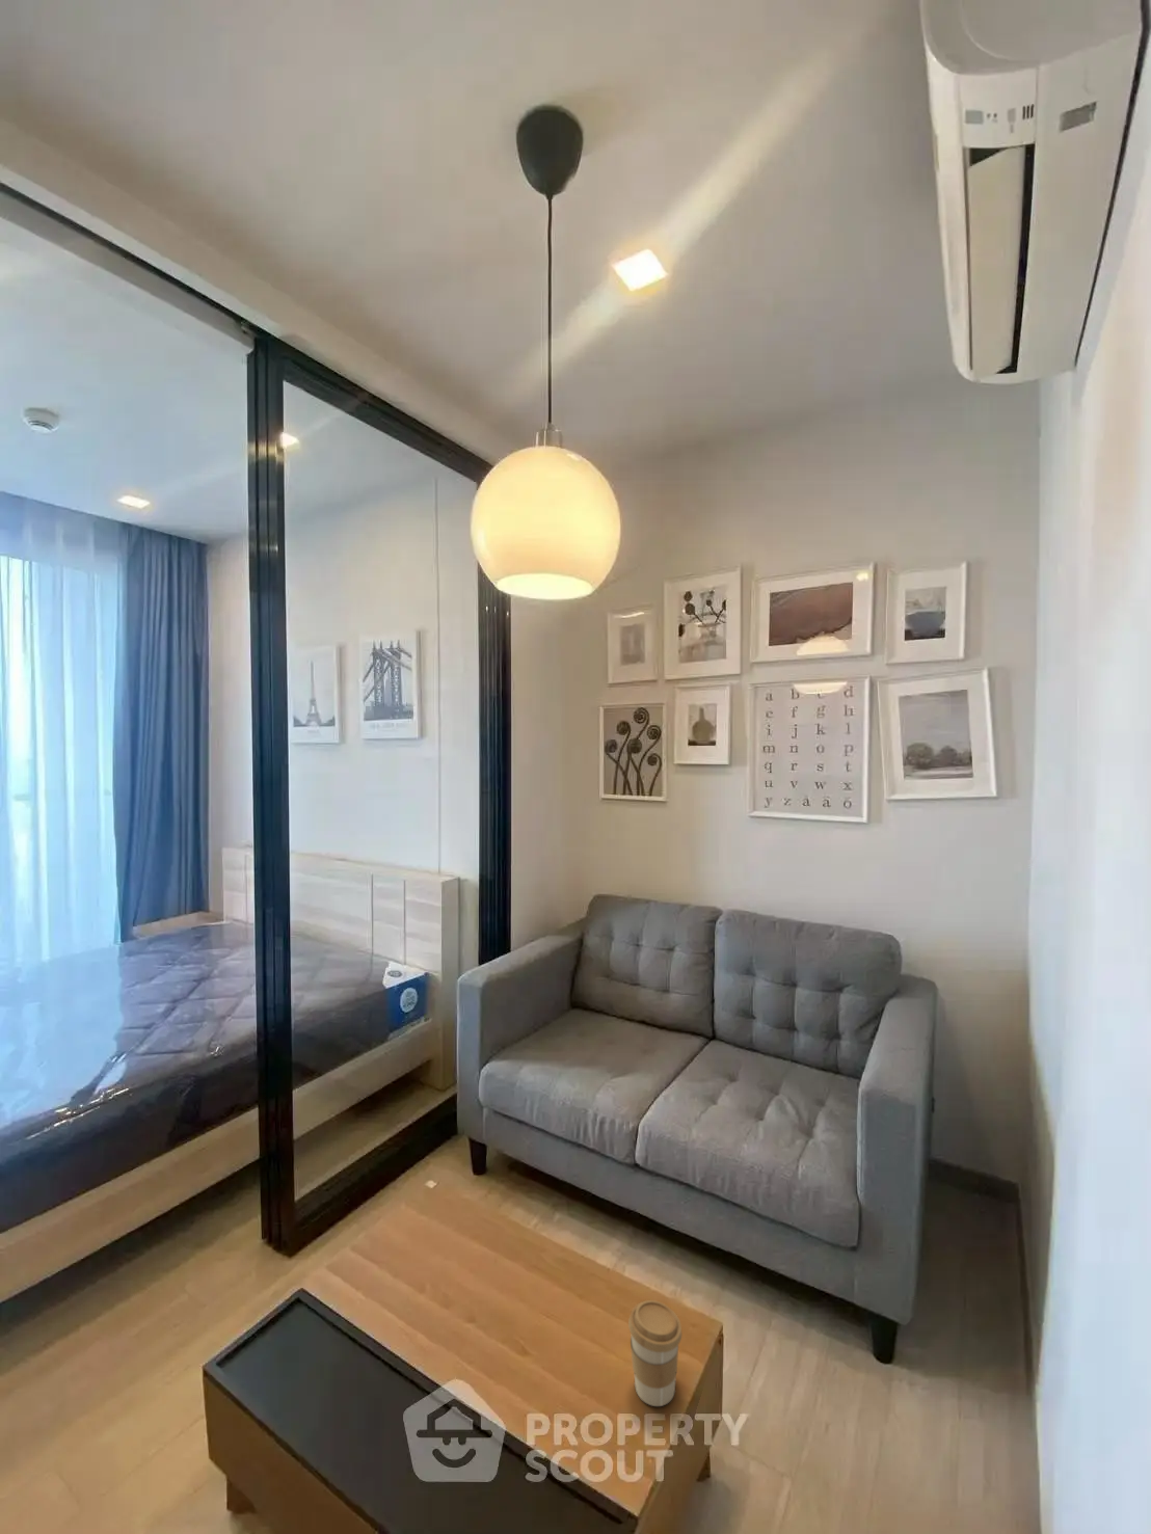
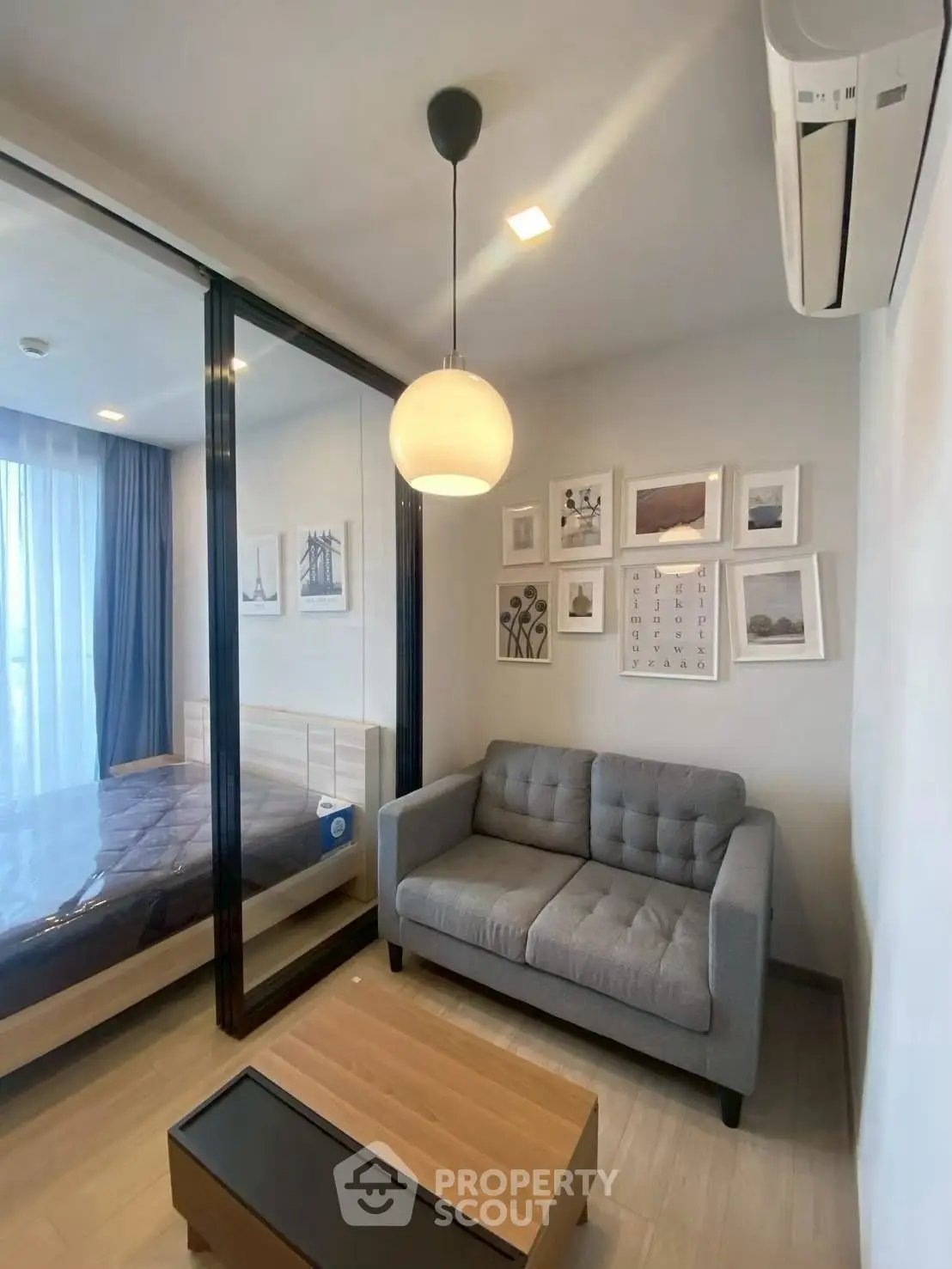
- coffee cup [627,1299,682,1407]
